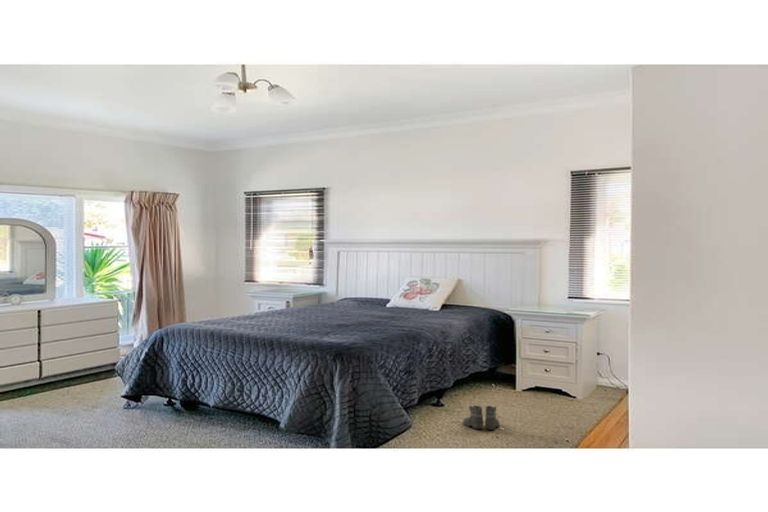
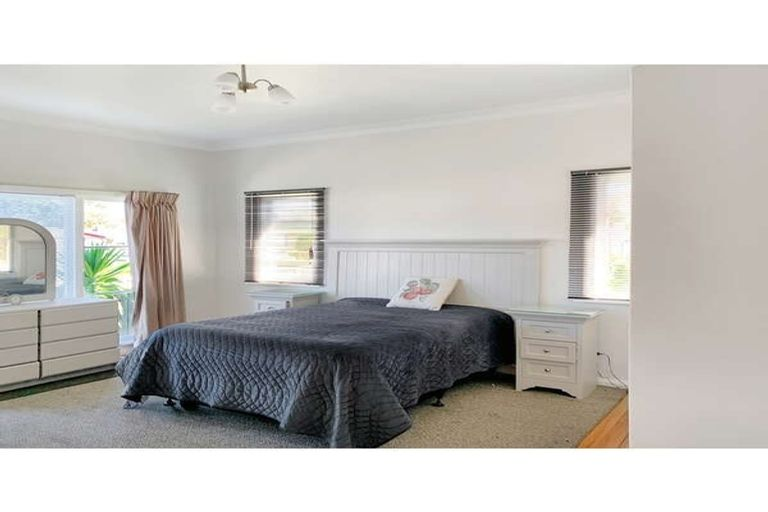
- boots [462,405,501,431]
